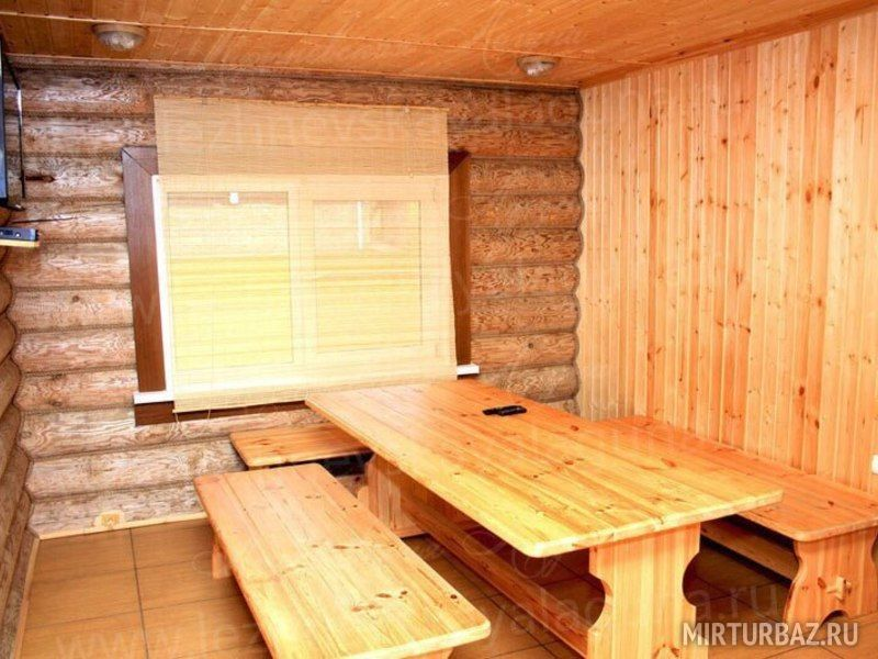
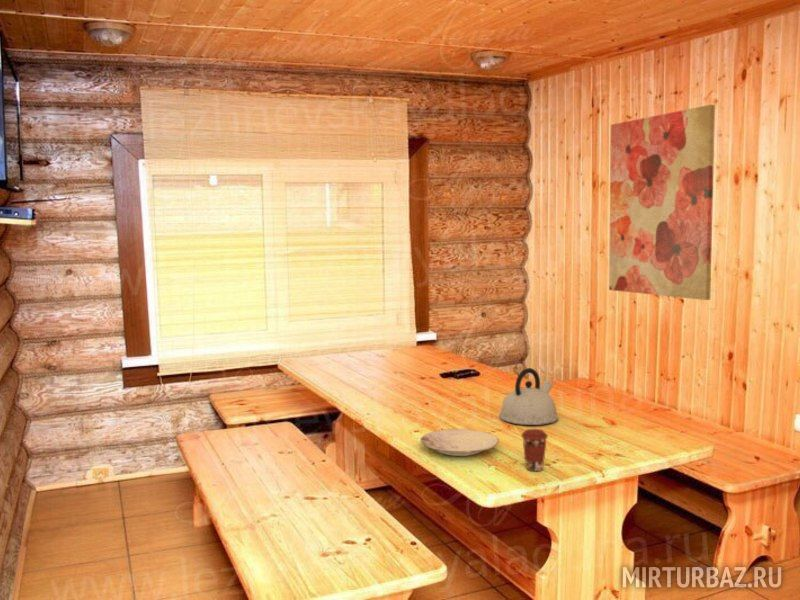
+ coffee cup [520,428,549,472]
+ plate [419,428,500,457]
+ kettle [499,367,559,426]
+ wall art [608,104,716,301]
